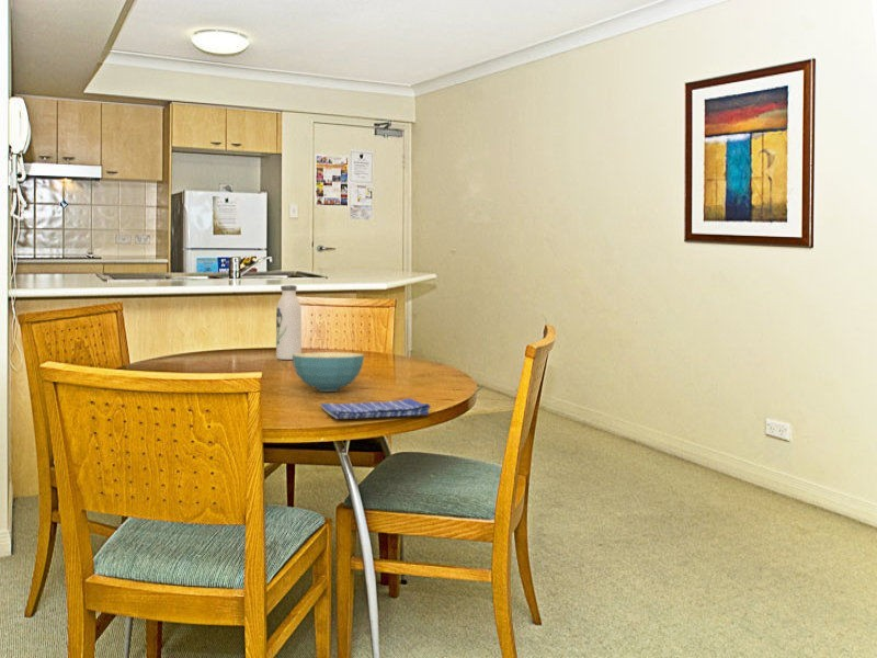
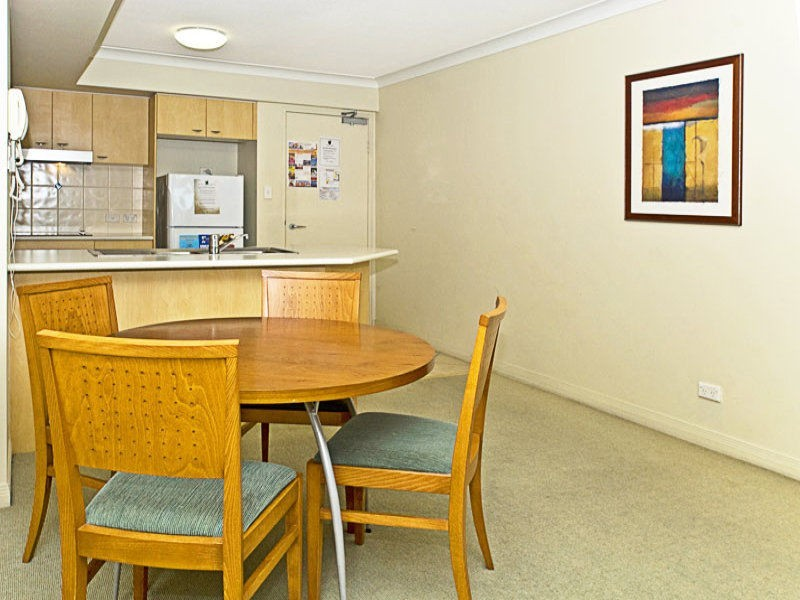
- water bottle [275,284,303,361]
- cereal bowl [292,351,365,393]
- dish towel [320,397,432,420]
